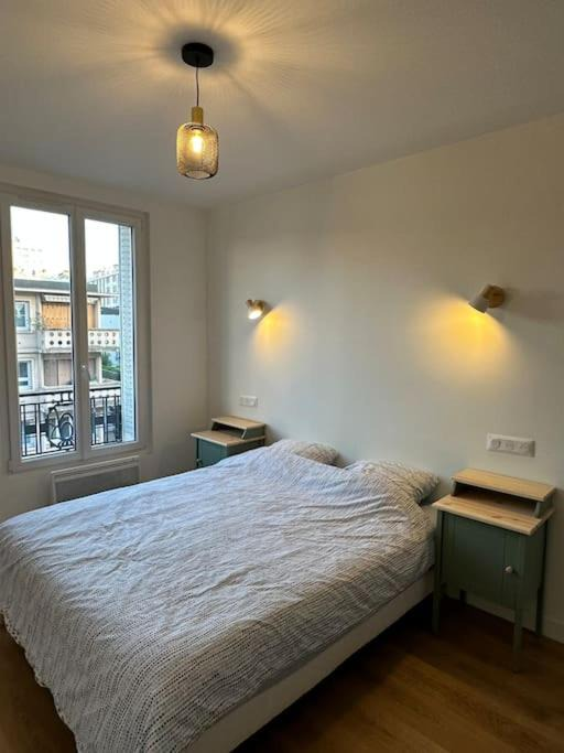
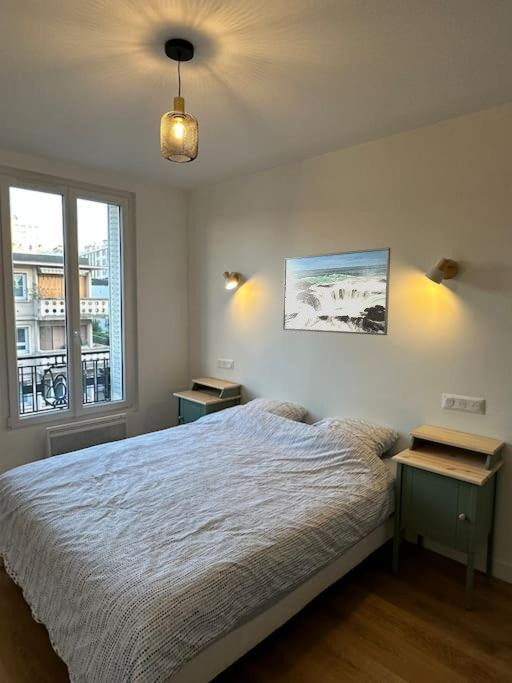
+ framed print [282,247,392,336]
